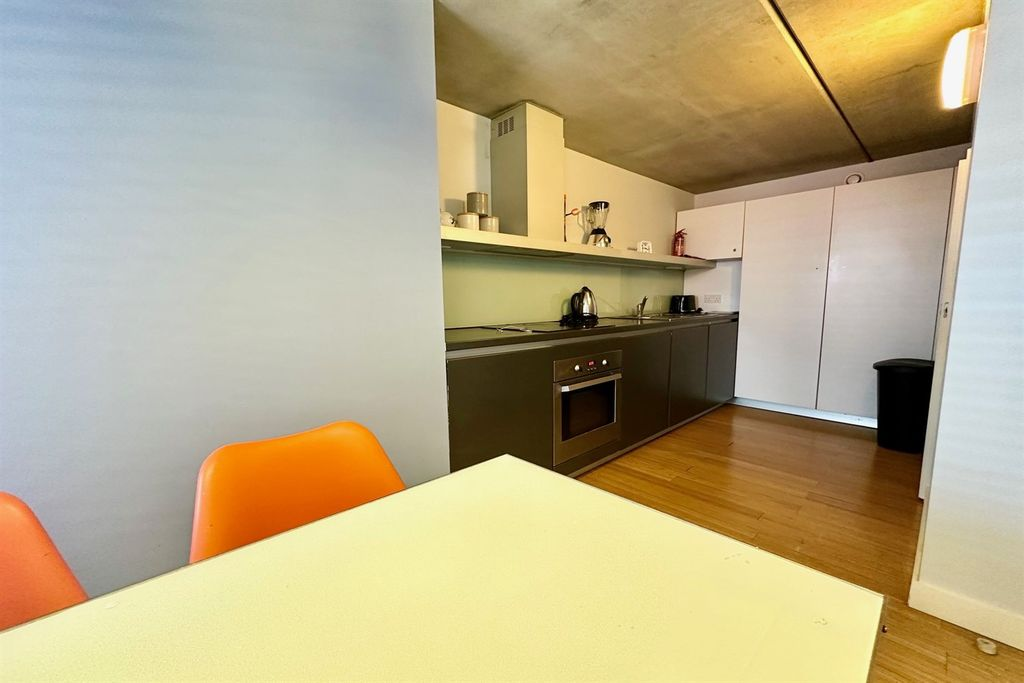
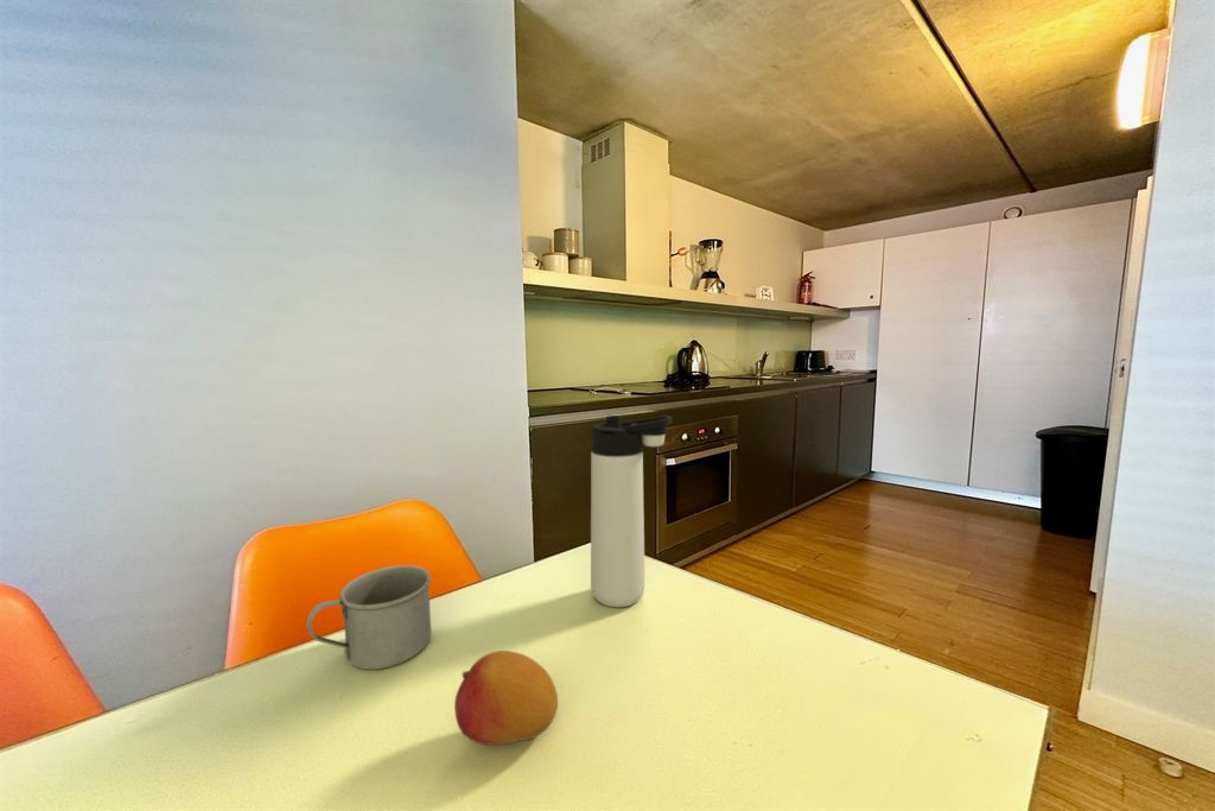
+ mug [306,564,432,671]
+ thermos bottle [590,414,673,608]
+ fruit [453,650,559,746]
